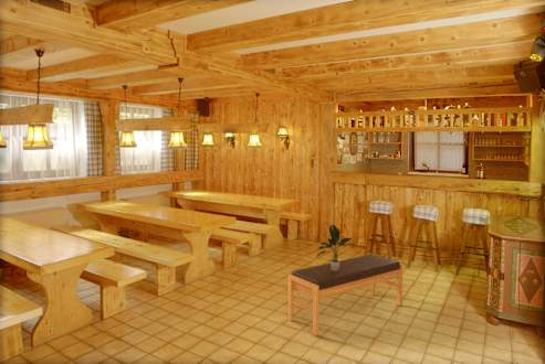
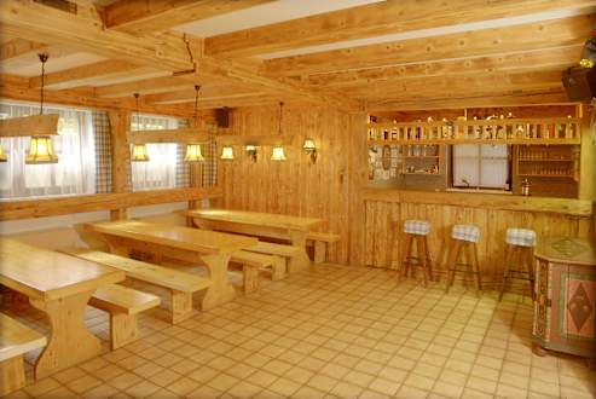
- bench [287,254,403,336]
- potted plant [316,224,353,271]
